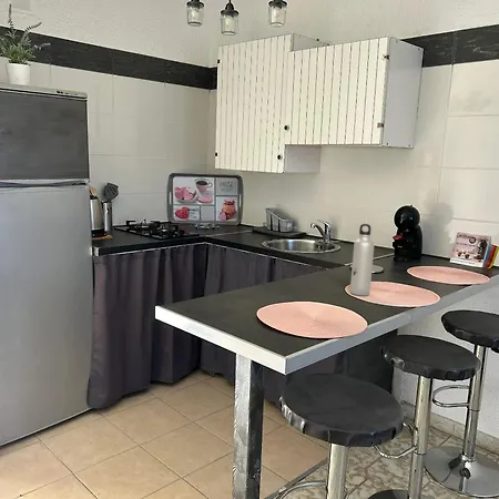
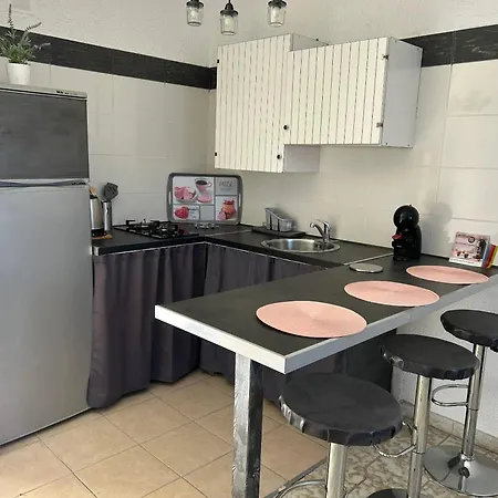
- water bottle [349,223,375,297]
